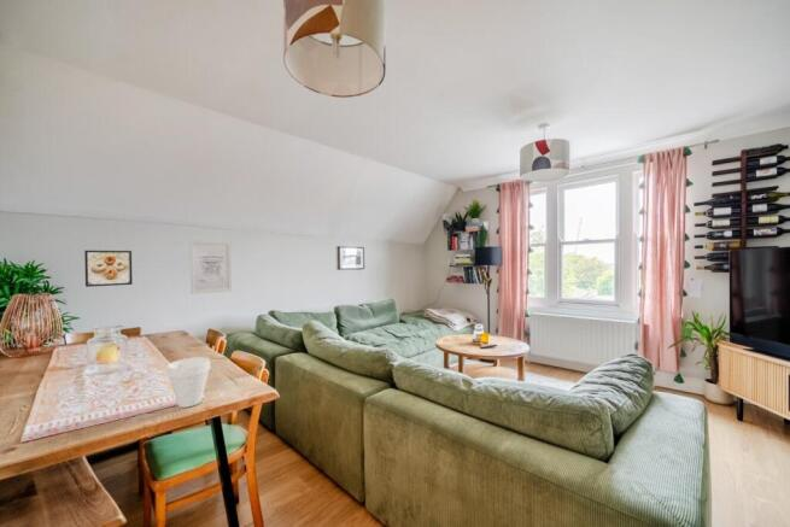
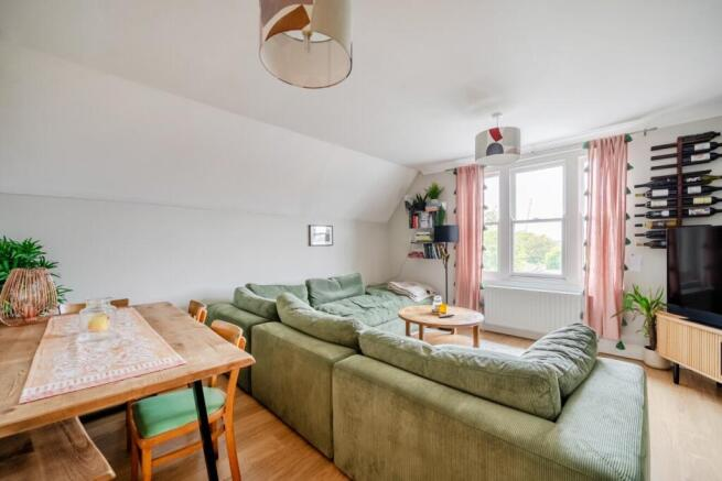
- wall art [188,240,233,295]
- cup [166,356,211,409]
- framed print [83,250,134,288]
